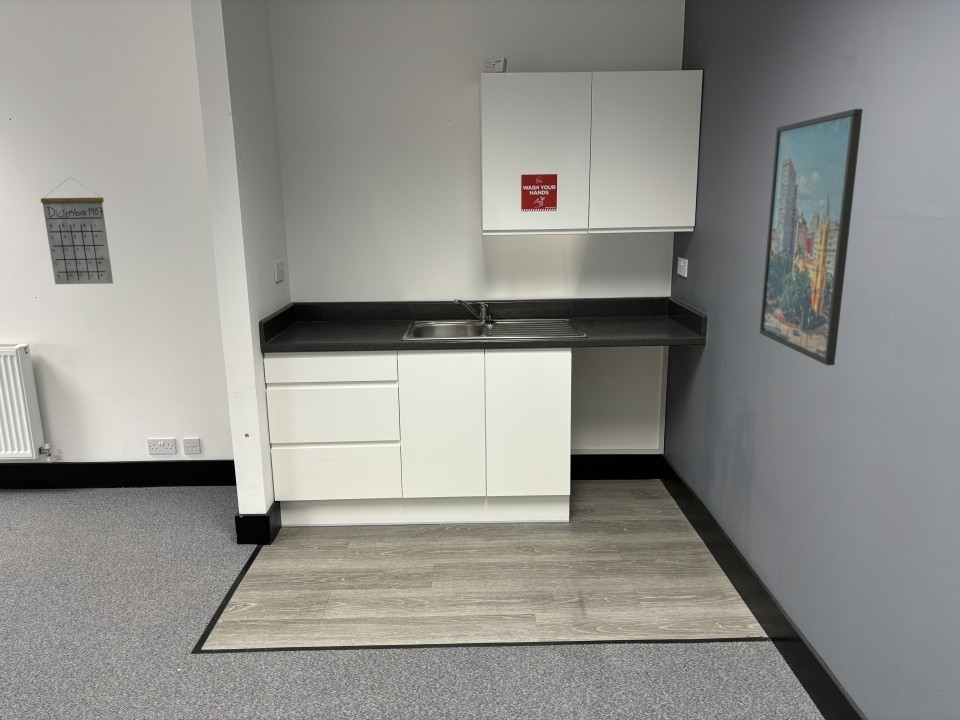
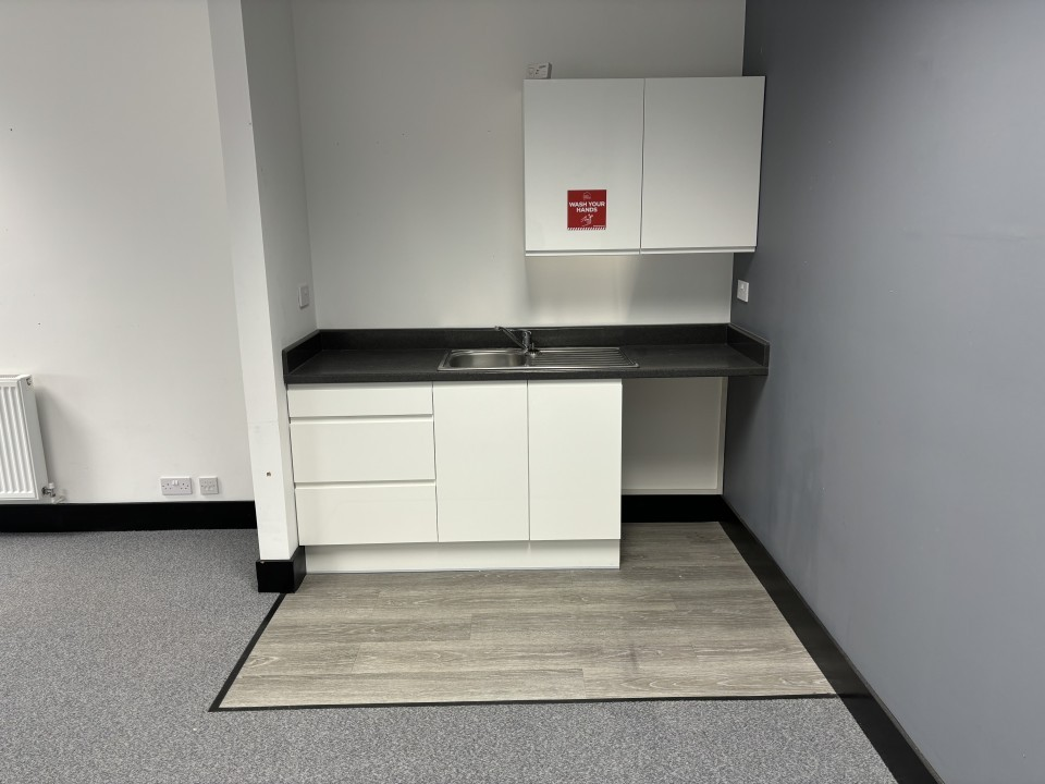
- calendar [40,176,114,285]
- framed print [759,108,864,367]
